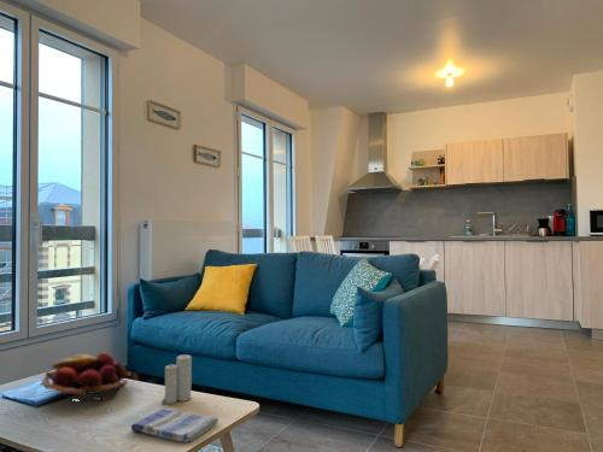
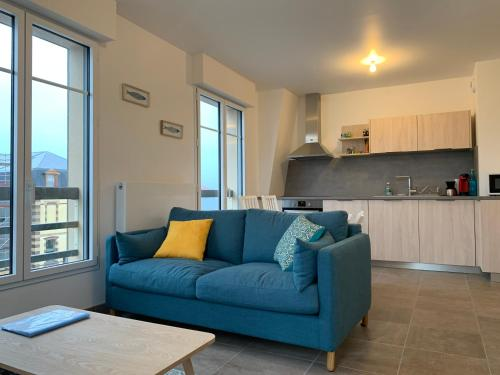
- candle [160,353,193,405]
- fruit basket [39,352,133,403]
- dish towel [130,409,219,444]
